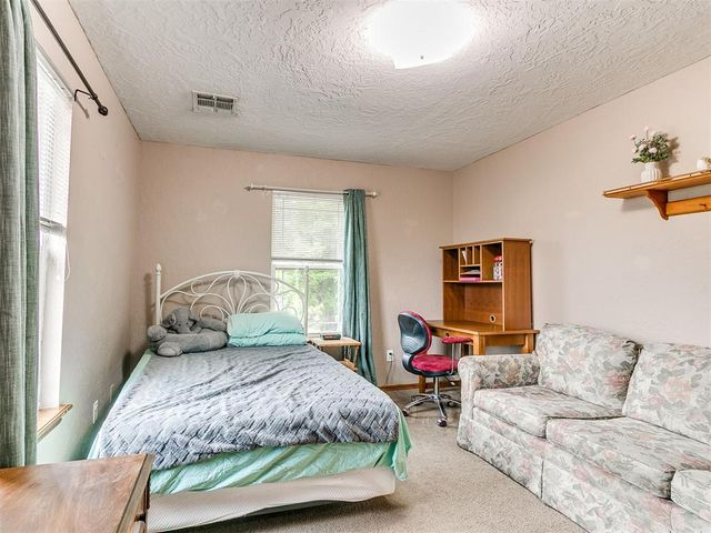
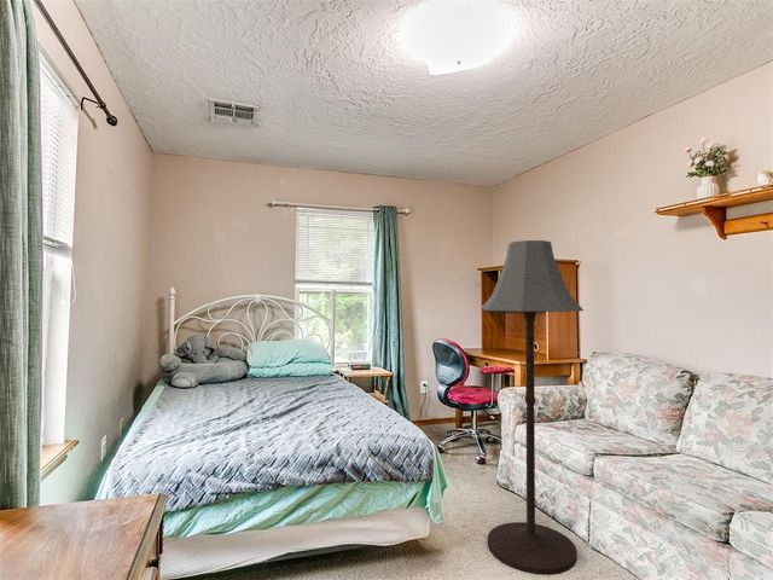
+ floor lamp [480,239,585,576]
